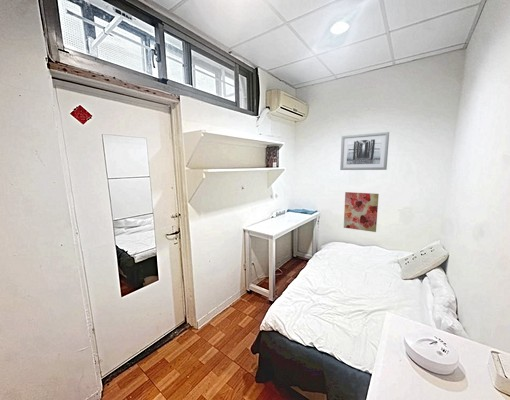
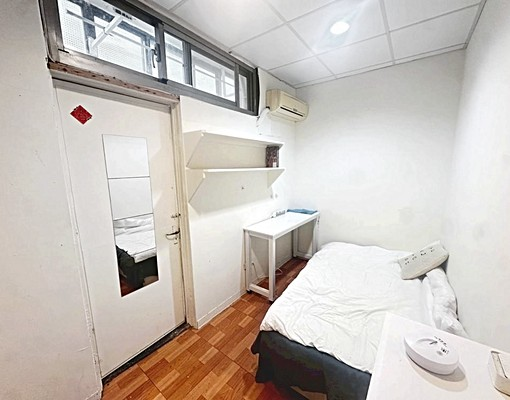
- wall art [343,191,380,233]
- wall art [339,131,390,171]
